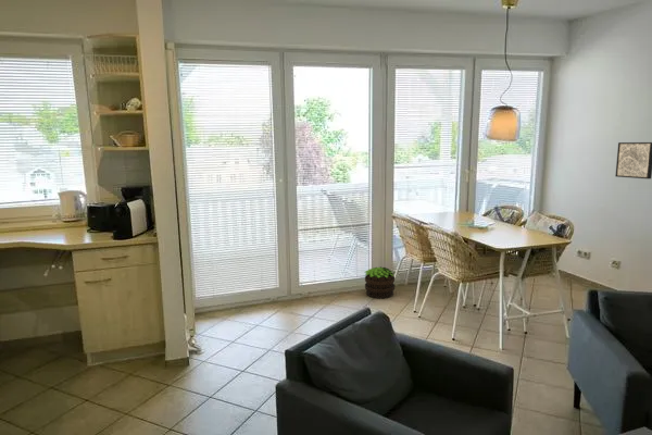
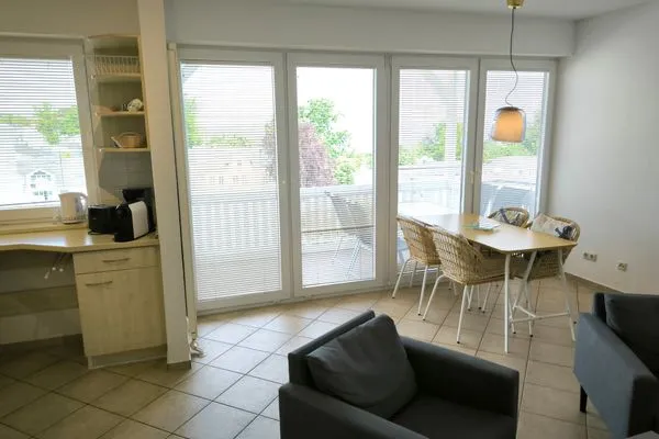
- potted plant [363,265,397,299]
- wall art [615,141,652,179]
